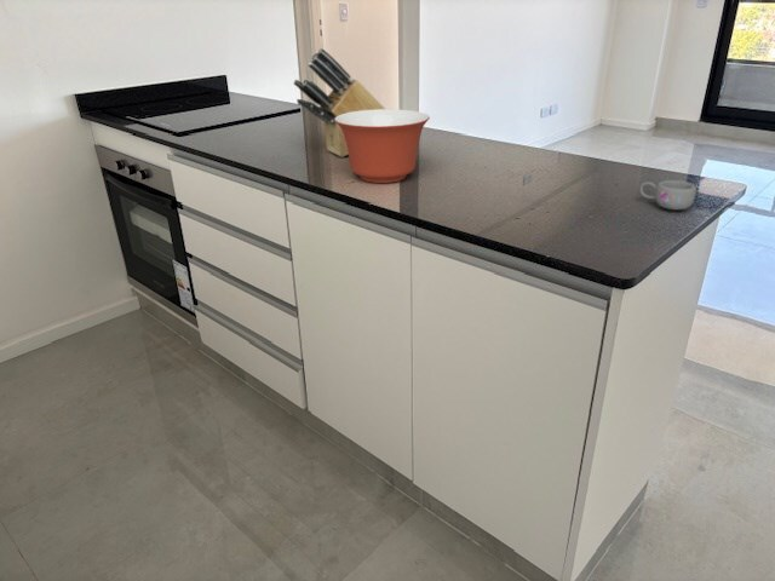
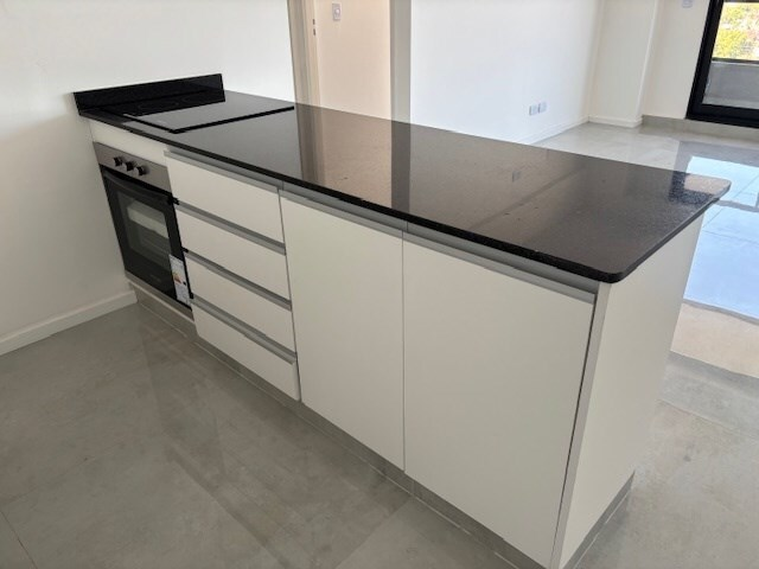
- mixing bowl [334,108,431,184]
- mug [639,179,698,211]
- knife block [293,47,386,157]
